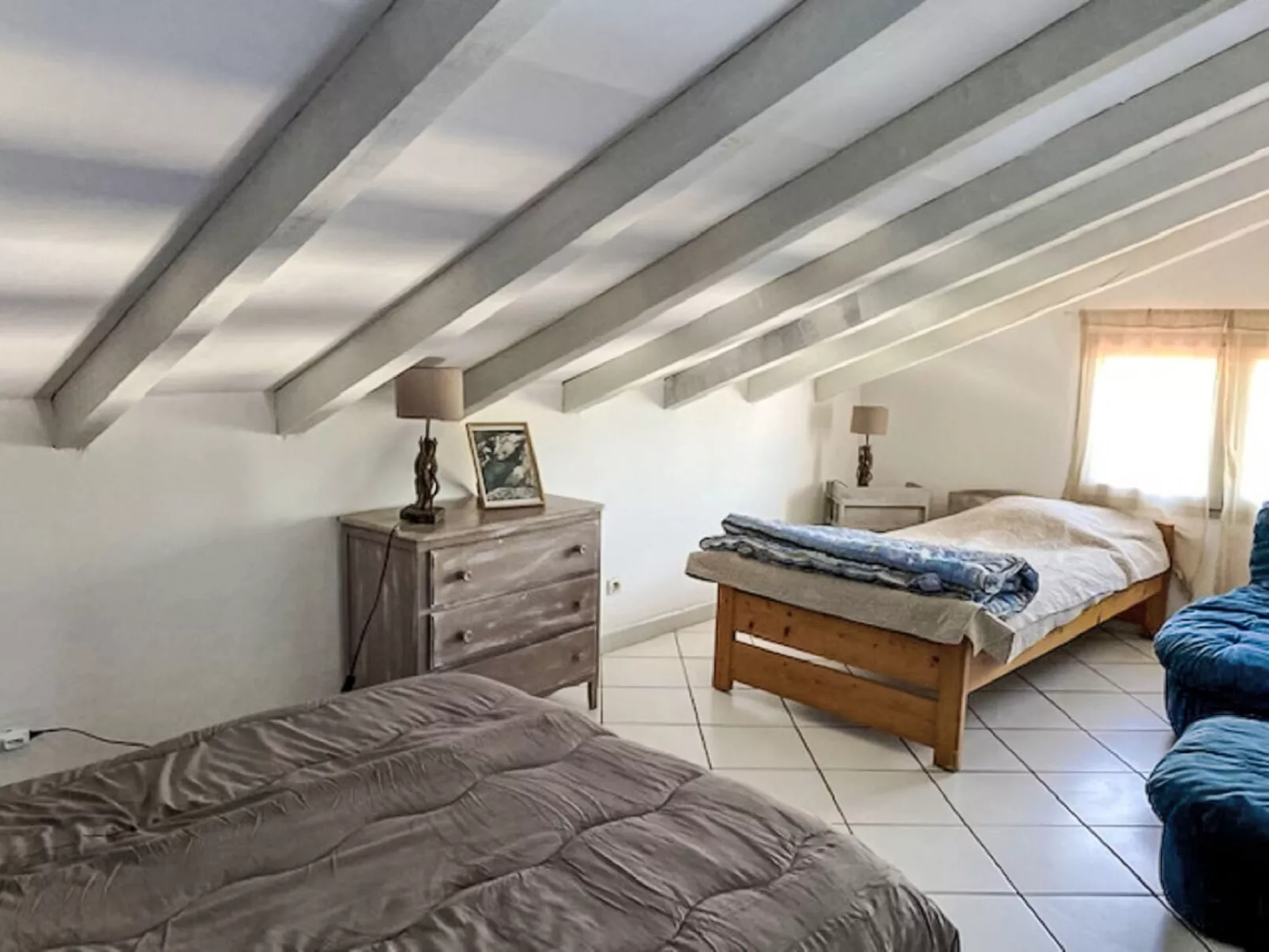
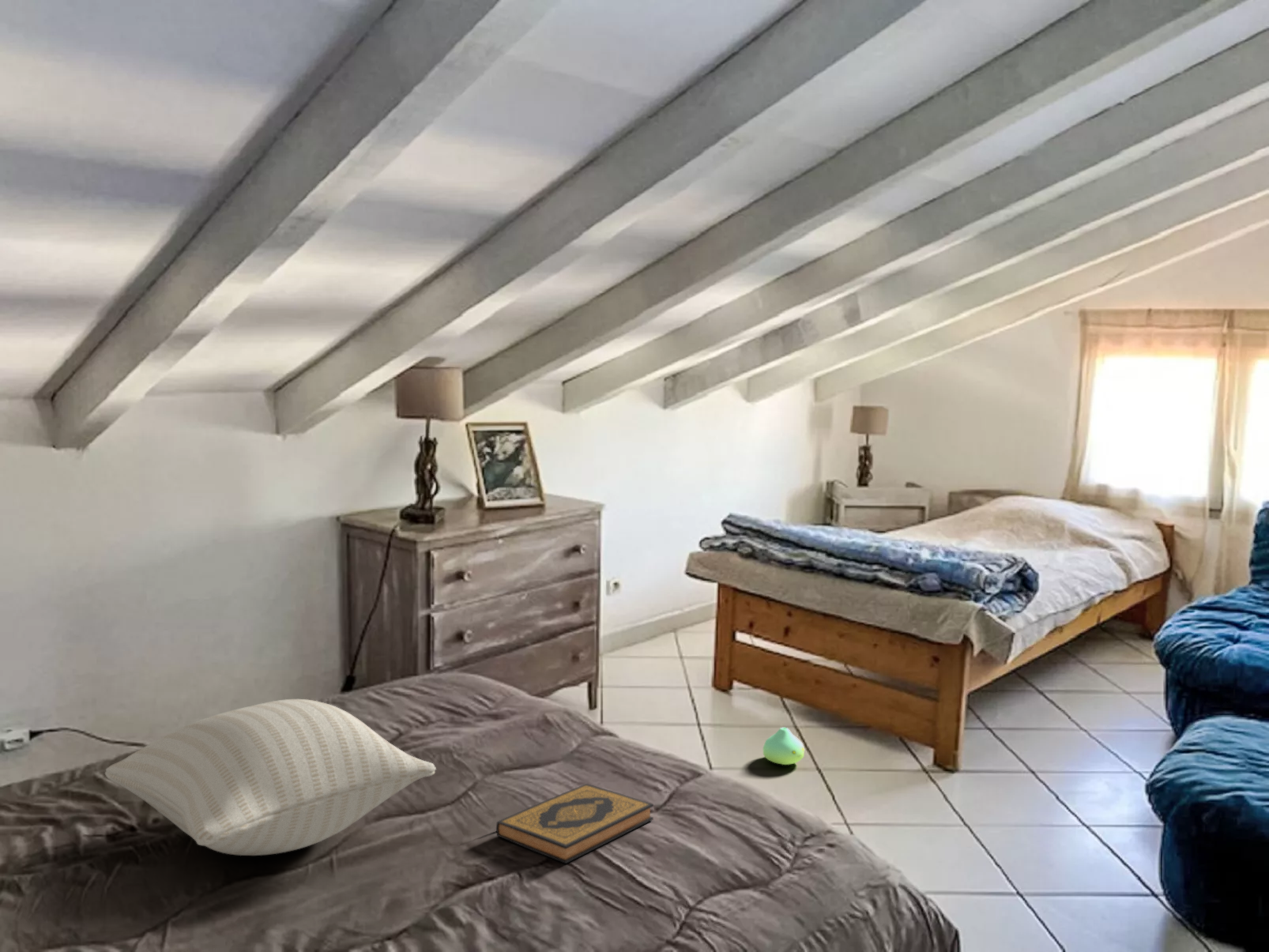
+ plush toy [762,727,805,766]
+ pillow [104,698,437,856]
+ hardback book [495,783,654,864]
